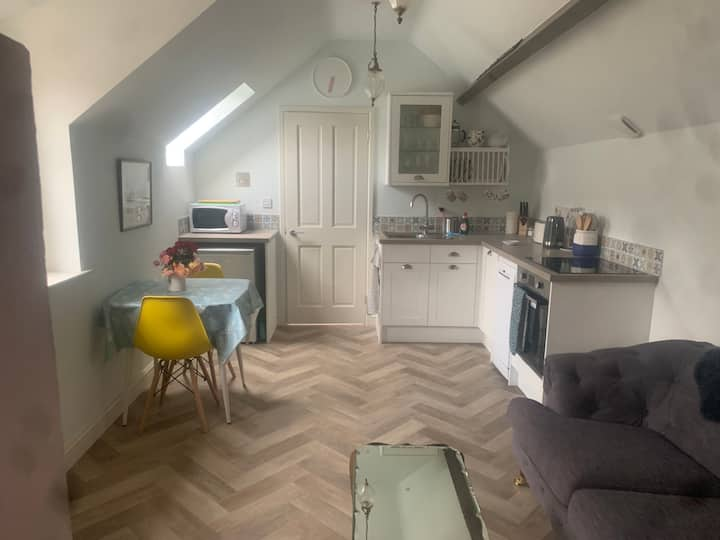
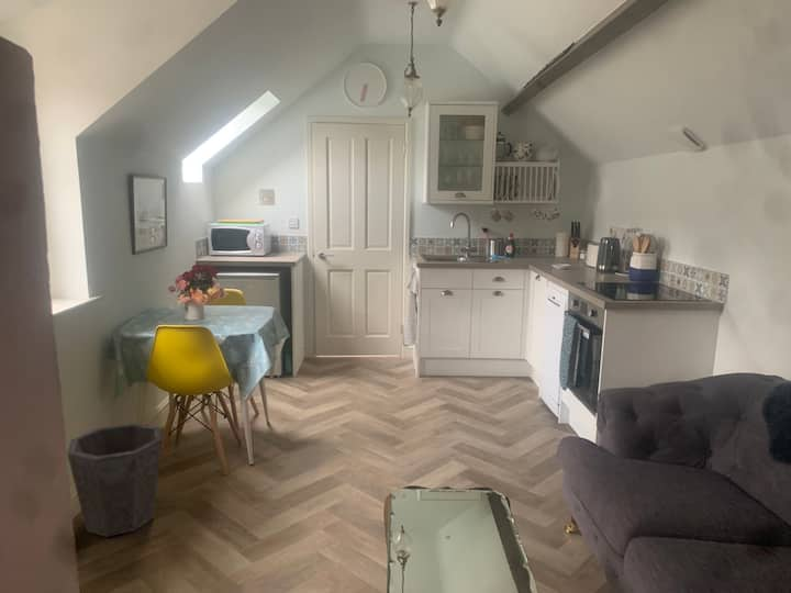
+ waste bin [66,422,164,538]
